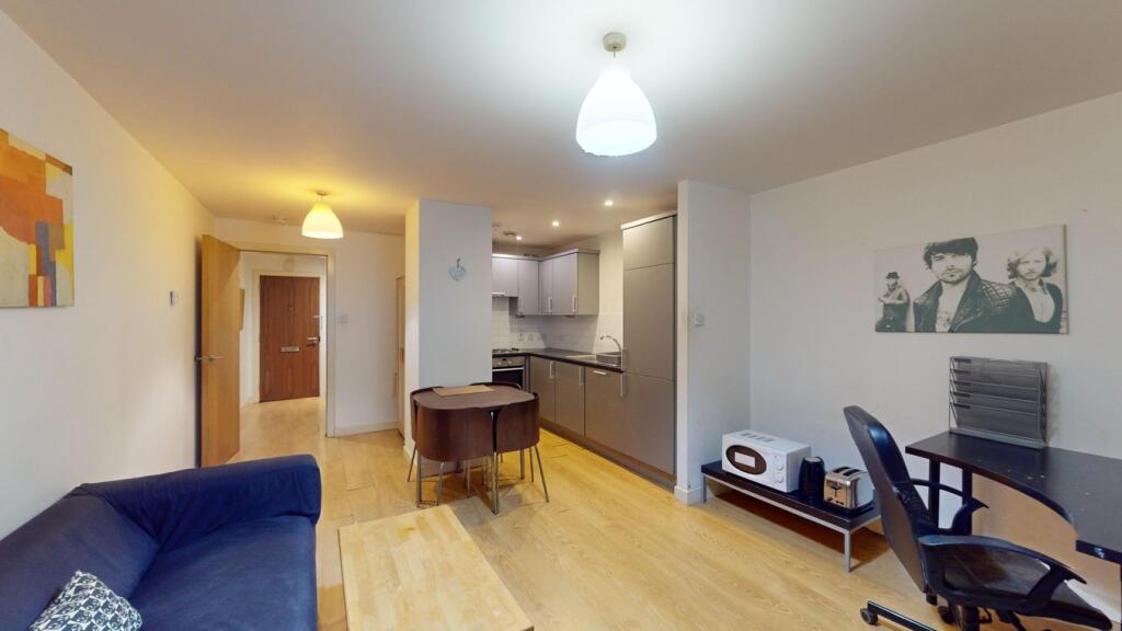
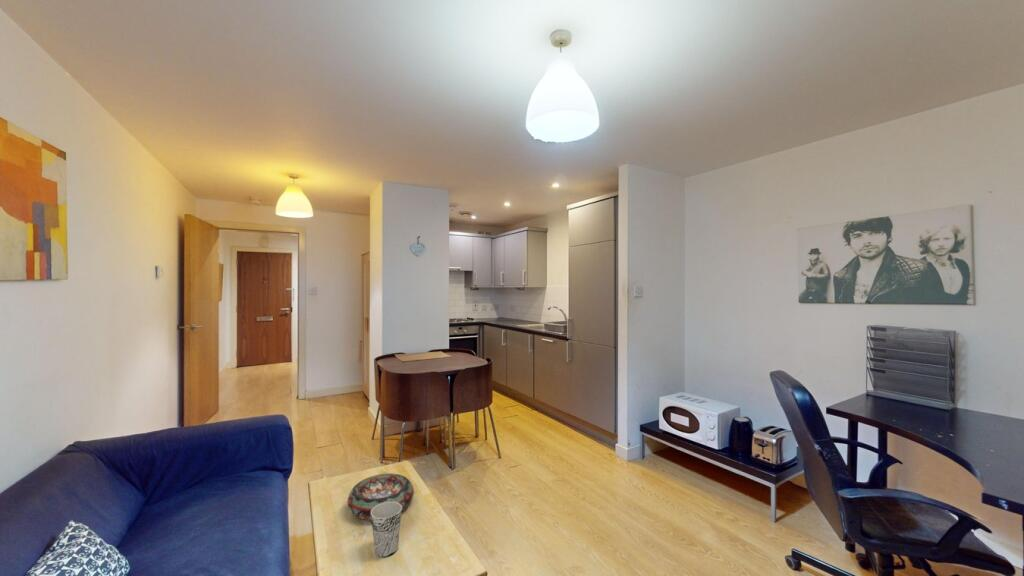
+ decorative bowl [347,473,415,521]
+ cup [371,502,402,558]
